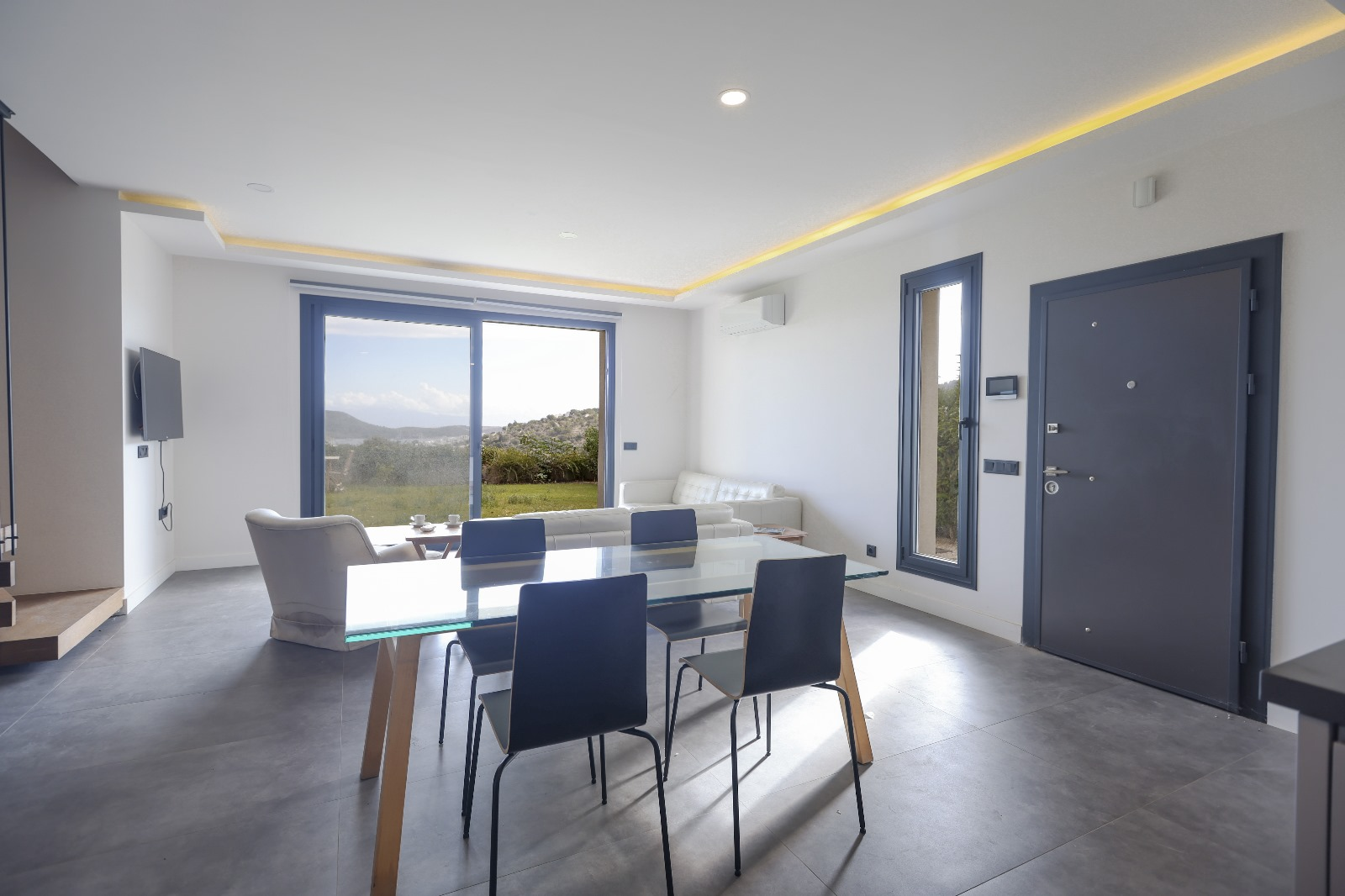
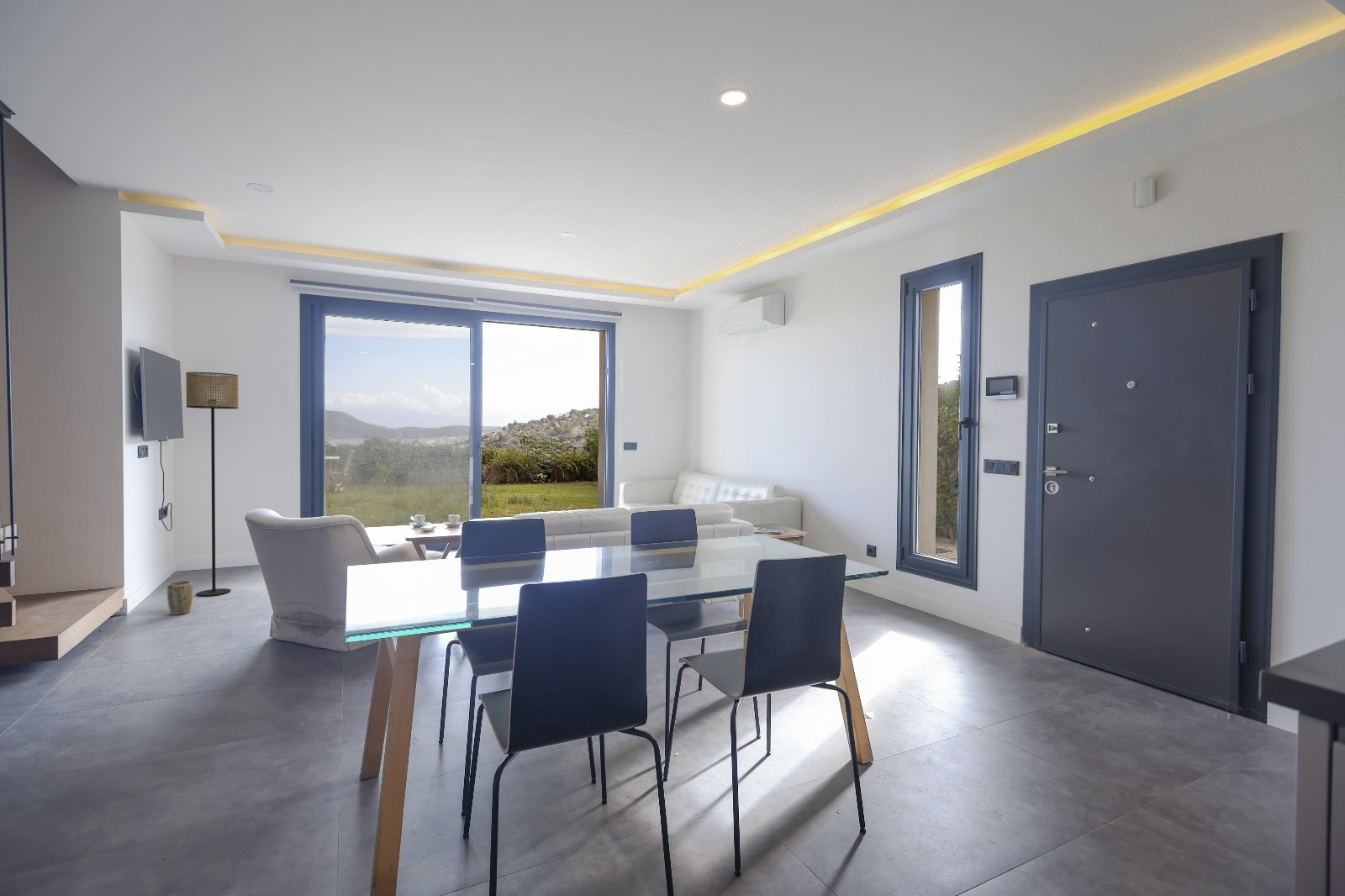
+ plant pot [166,580,193,616]
+ floor lamp [185,372,239,597]
